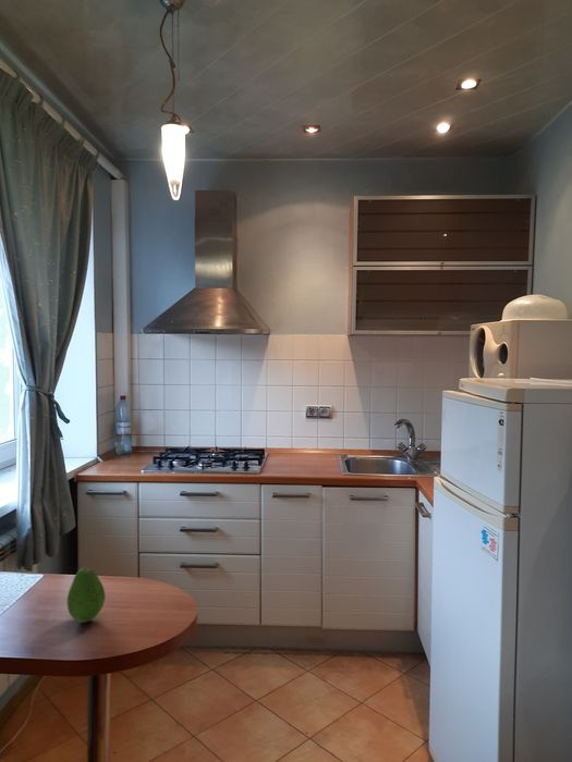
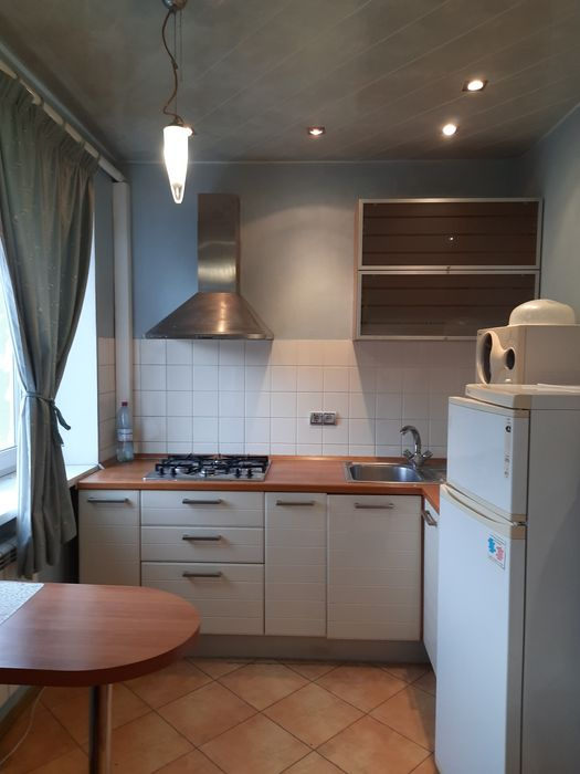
- fruit [66,566,107,624]
